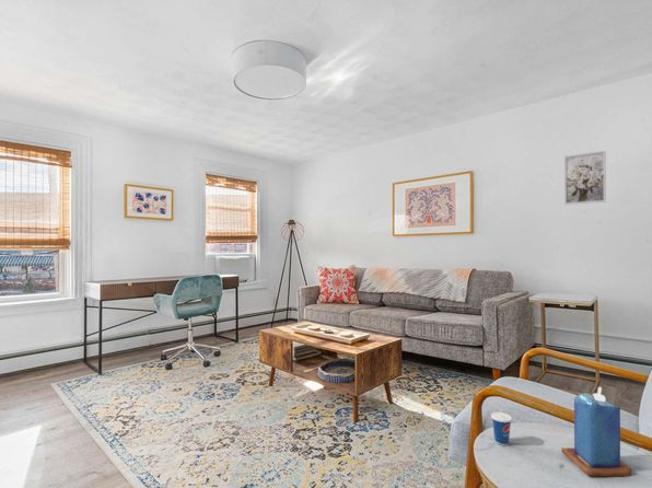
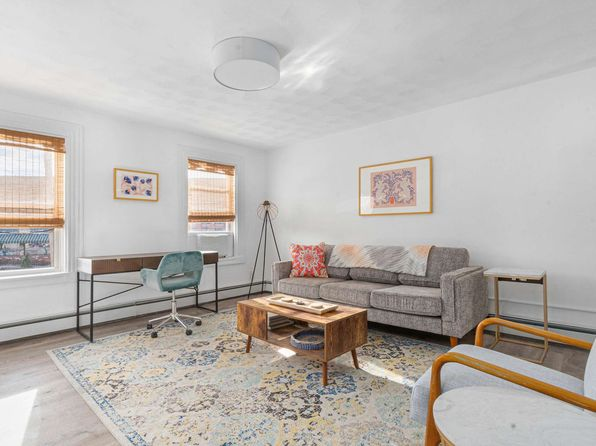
- candle [560,385,632,477]
- cup [490,402,513,446]
- wall art [563,150,607,206]
